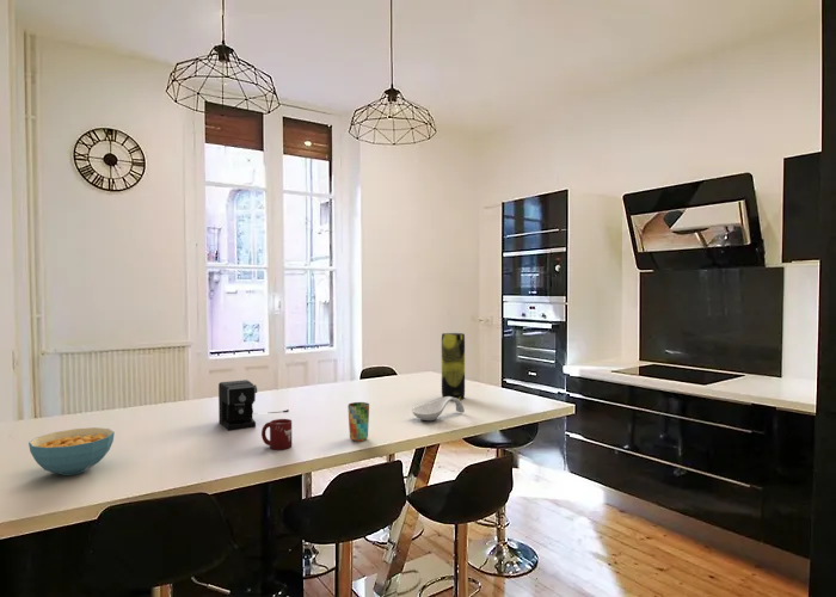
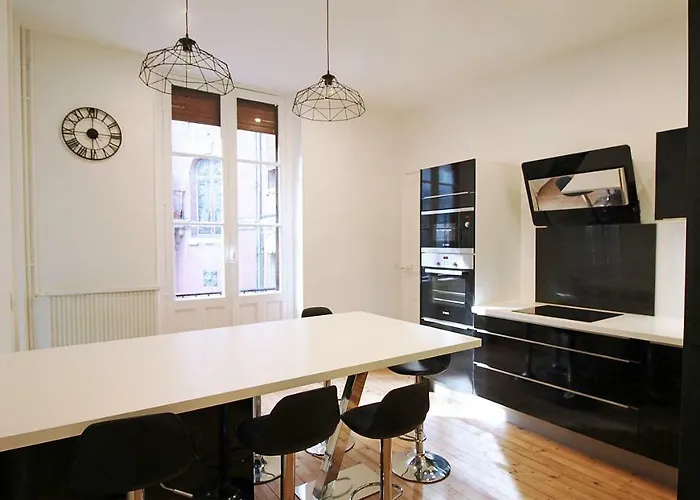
- cup [260,418,293,451]
- vase [441,332,466,401]
- cereal bowl [27,426,116,476]
- spoon rest [411,396,466,421]
- coffee maker [217,378,290,432]
- cup [346,401,370,443]
